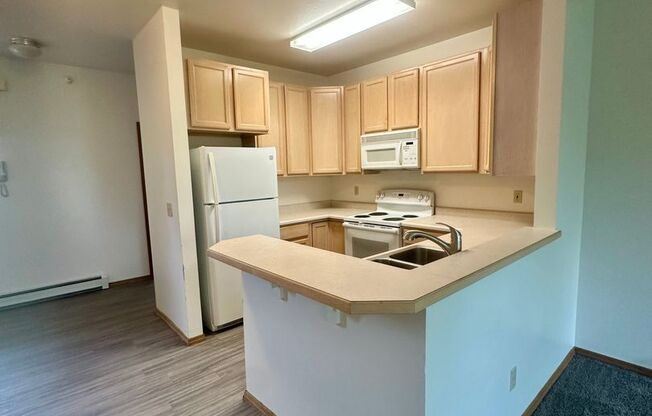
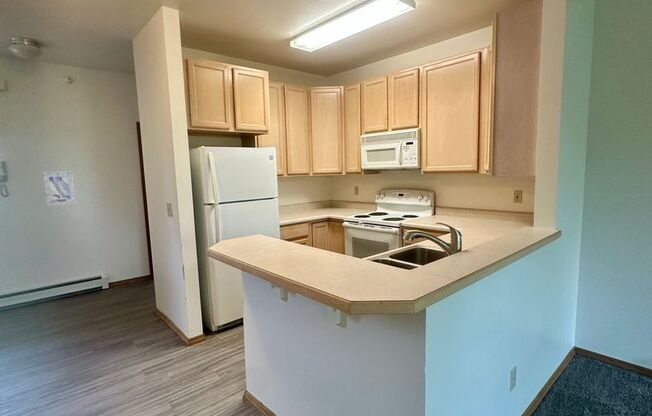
+ wall art [42,171,77,207]
